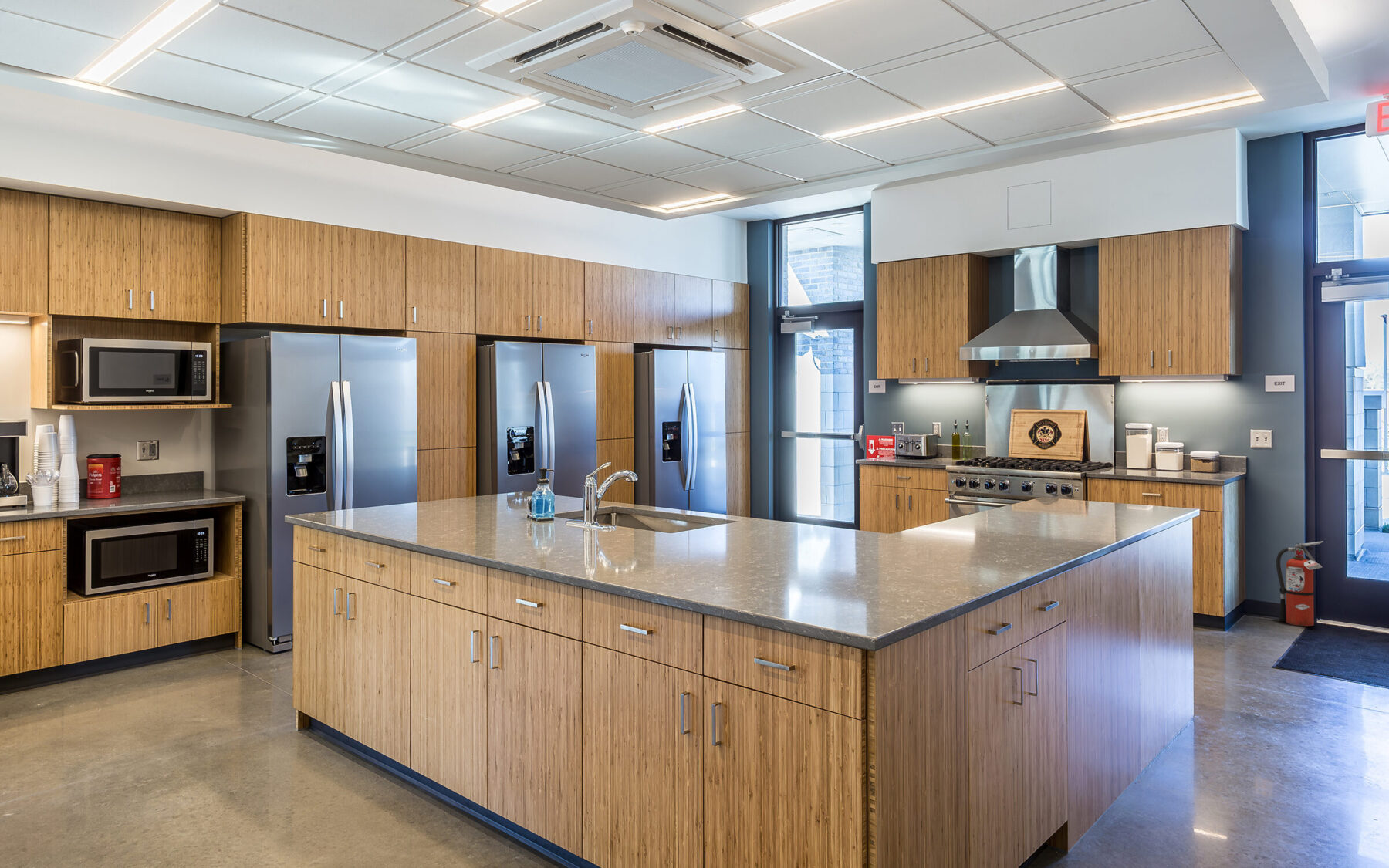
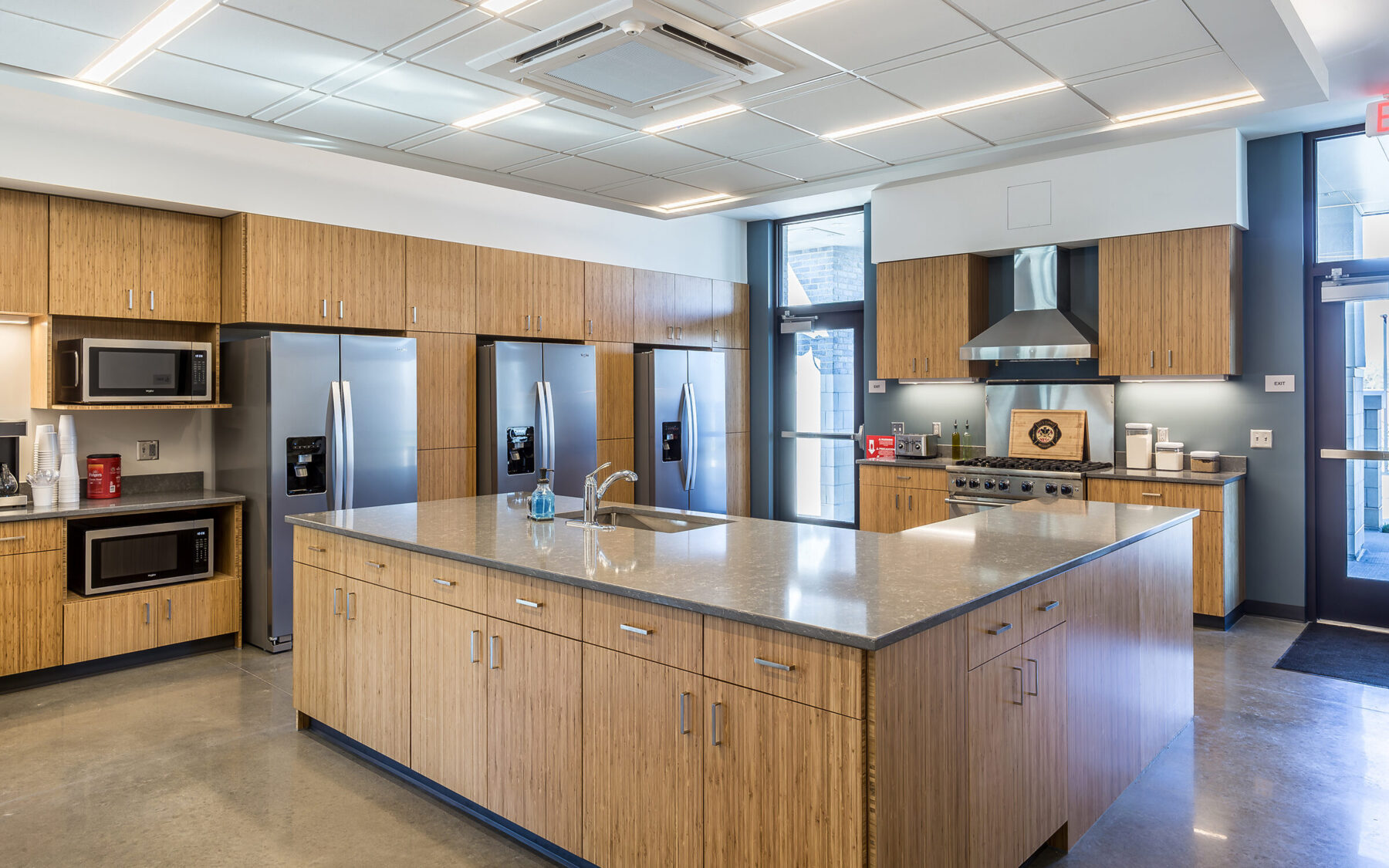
- fire extinguisher [1276,540,1324,627]
